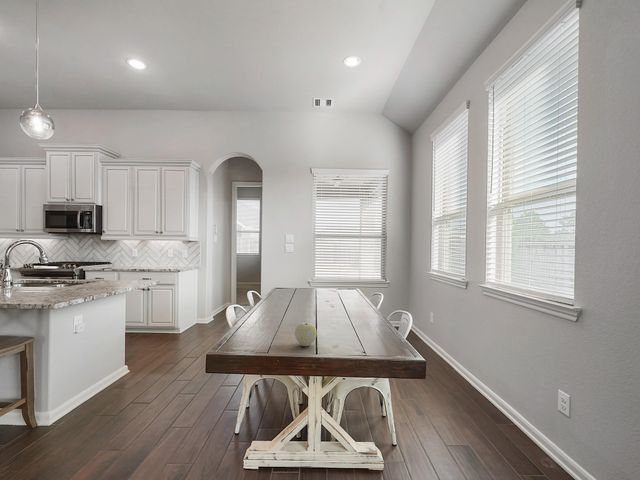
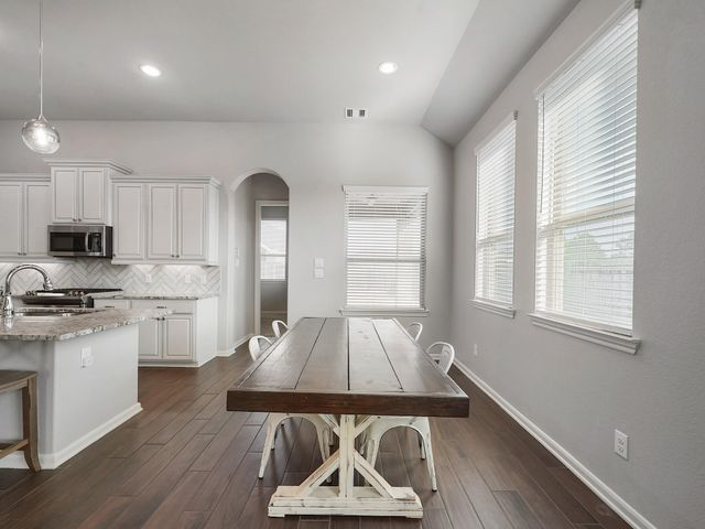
- fruit [294,322,318,347]
